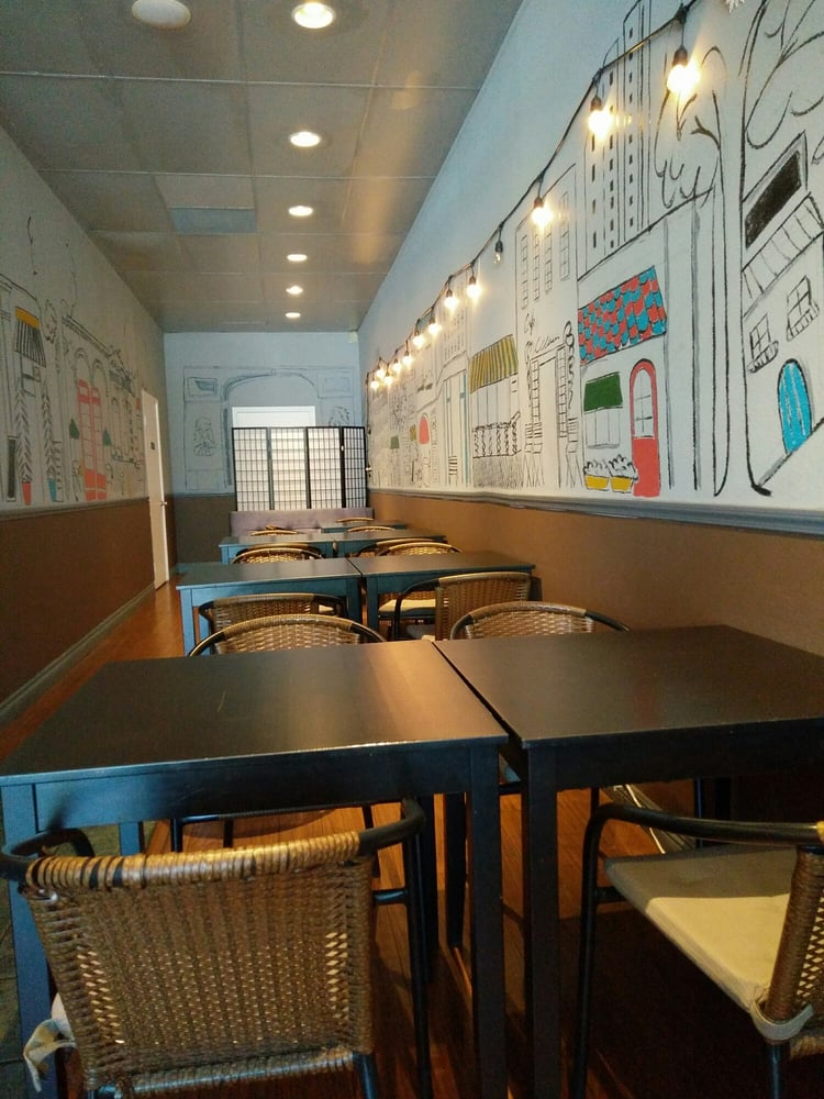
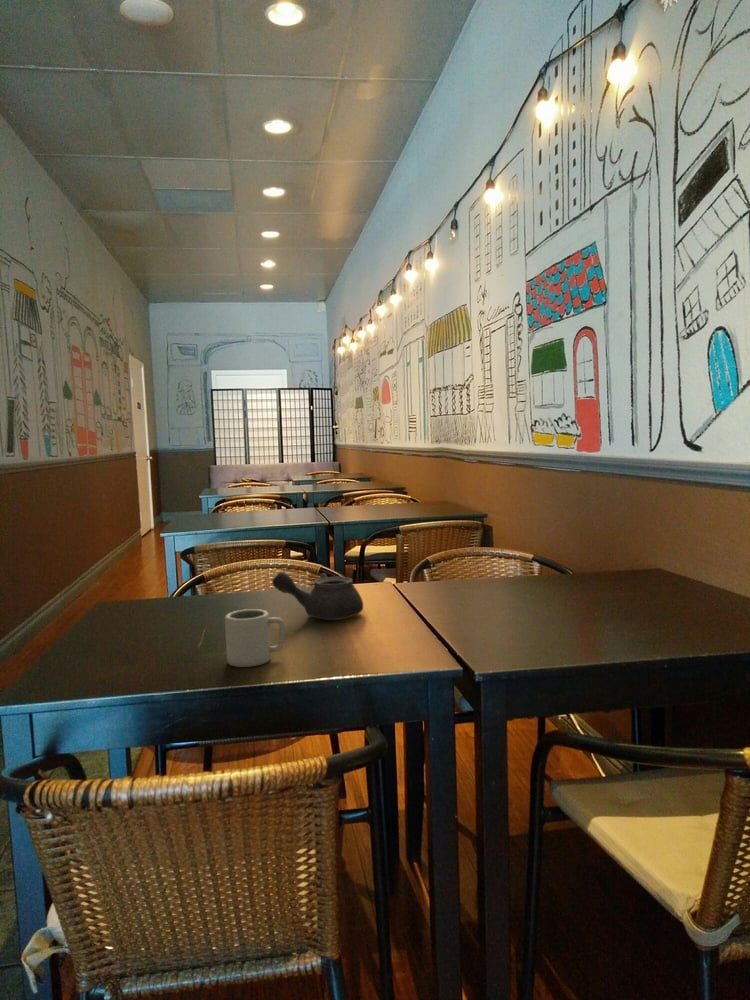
+ teapot [271,571,364,621]
+ cup [224,608,285,668]
